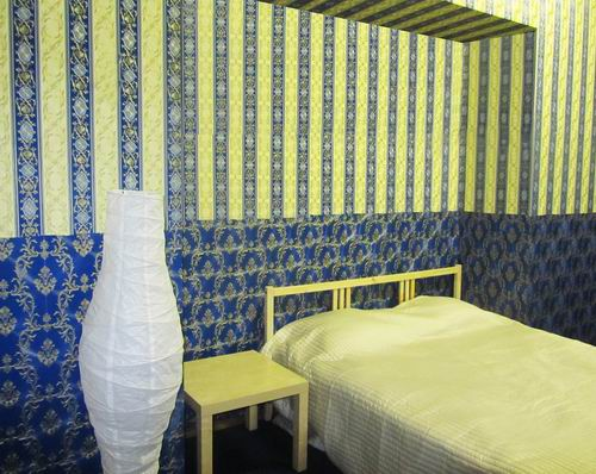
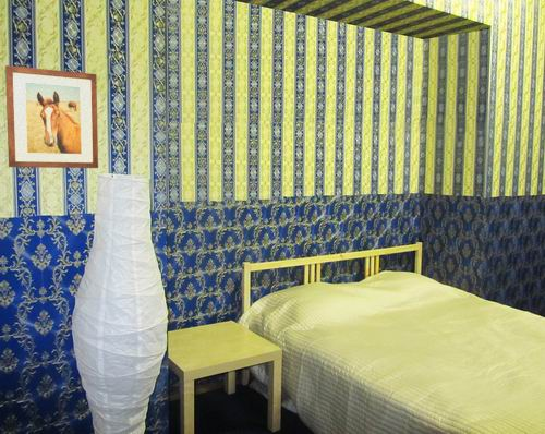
+ wall art [4,64,99,169]
